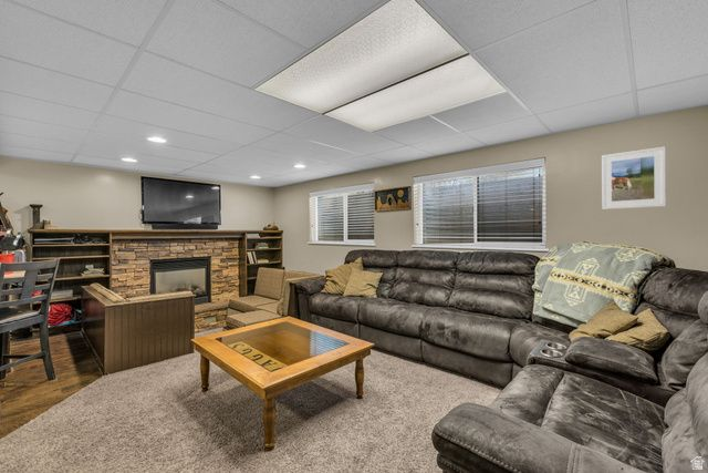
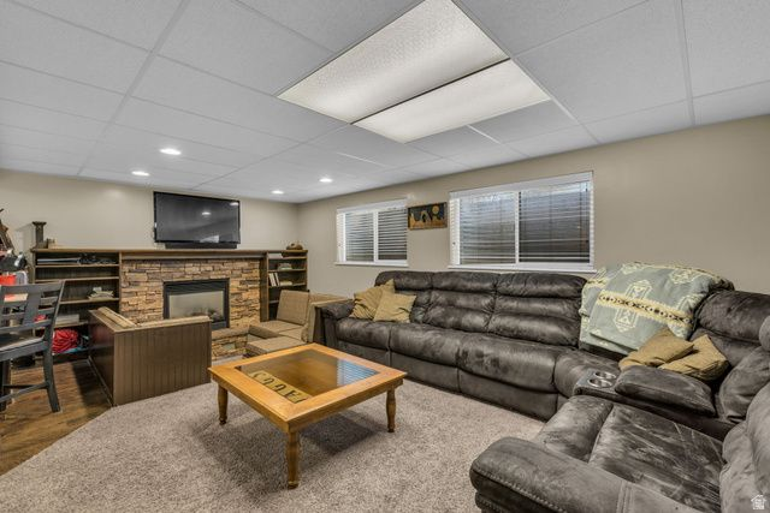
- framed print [601,145,667,210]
